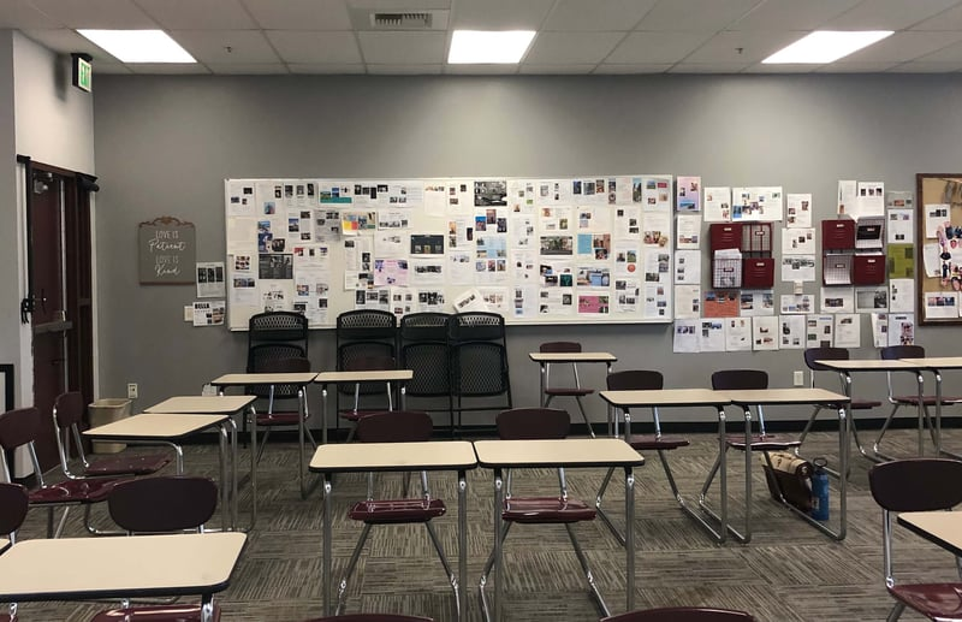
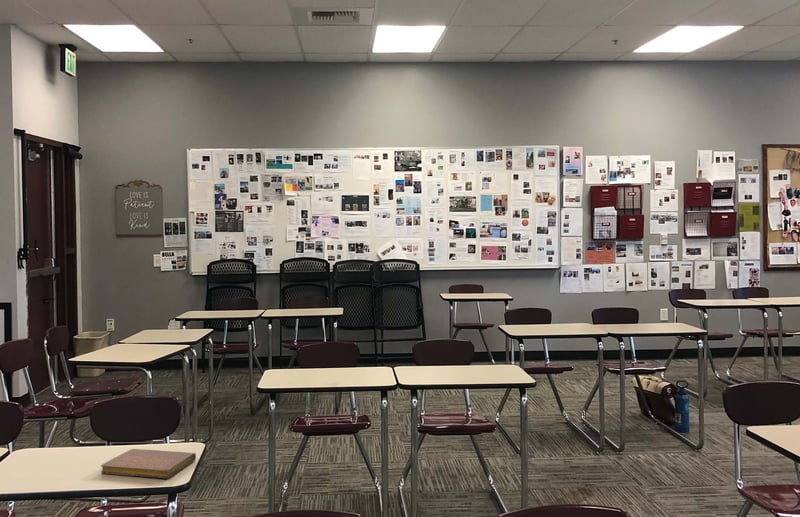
+ notebook [100,448,197,479]
